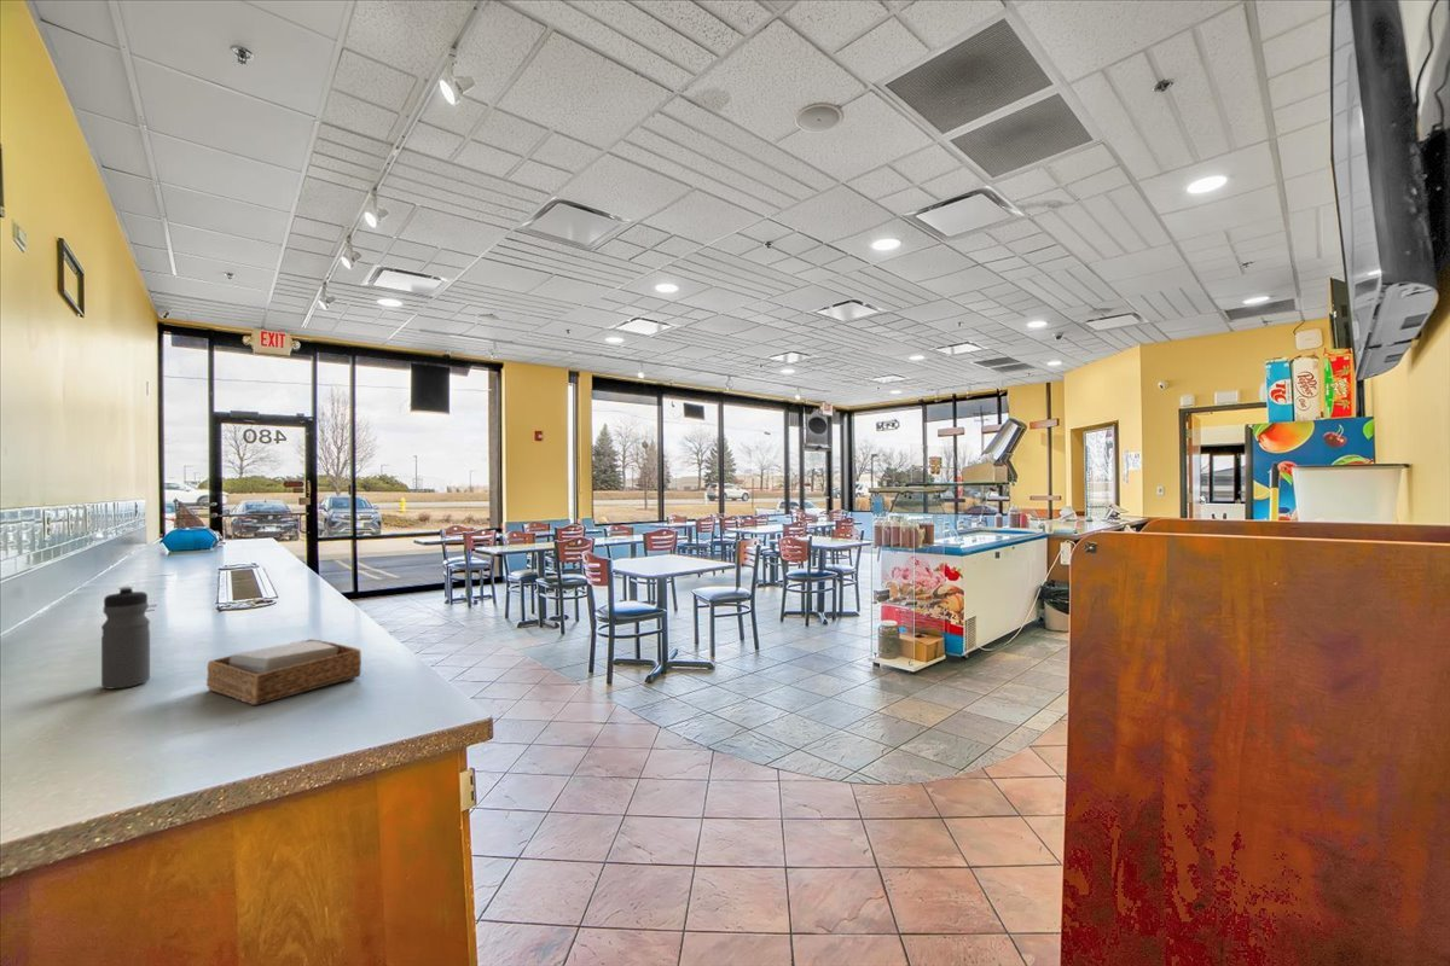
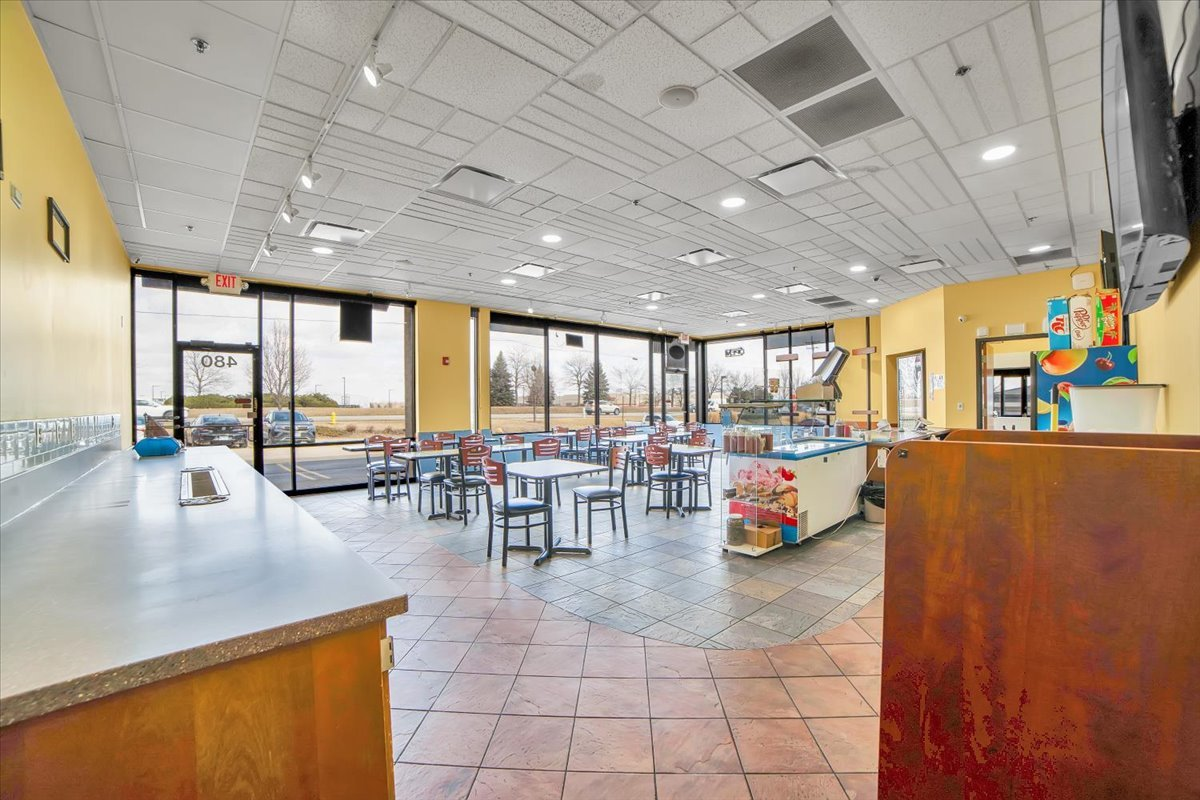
- napkin holder [205,638,362,706]
- water bottle [100,586,151,689]
